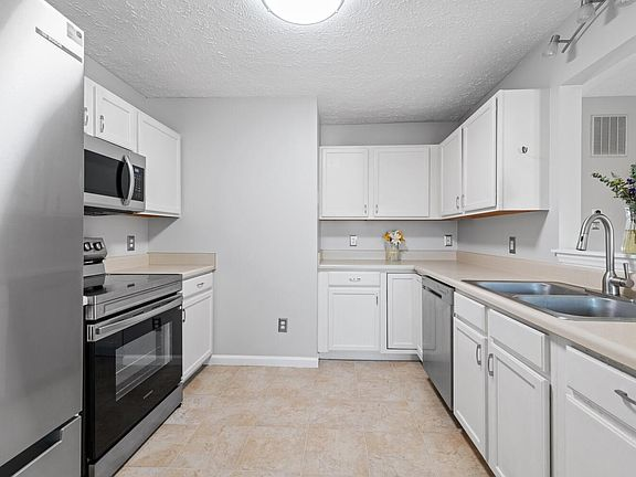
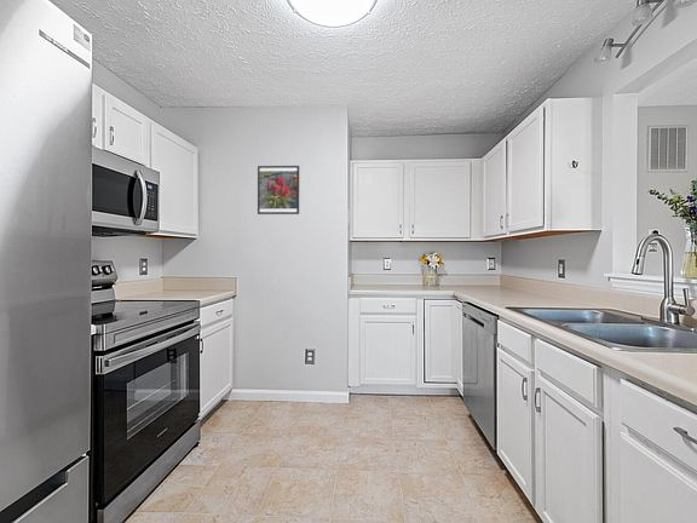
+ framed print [257,165,300,215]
